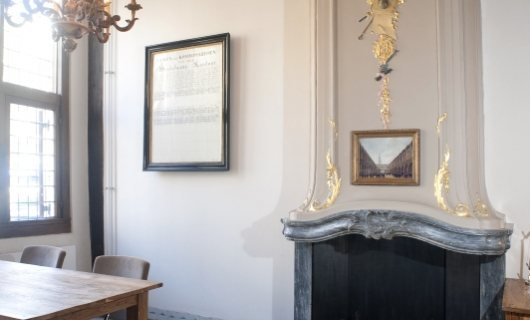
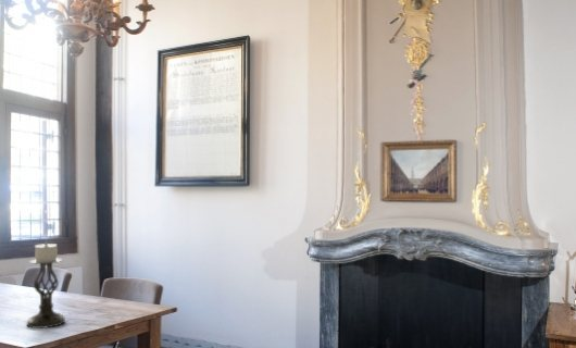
+ candle holder [25,240,66,330]
